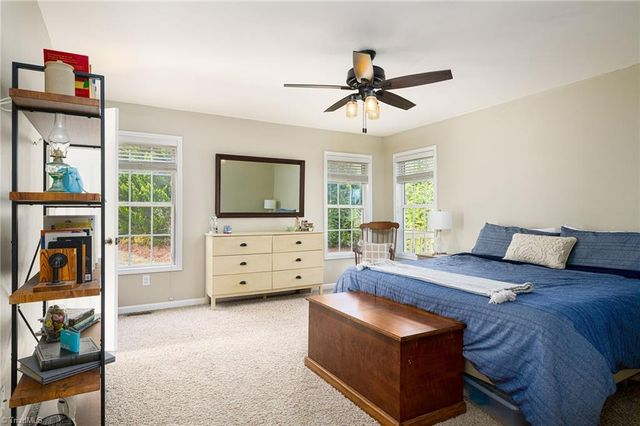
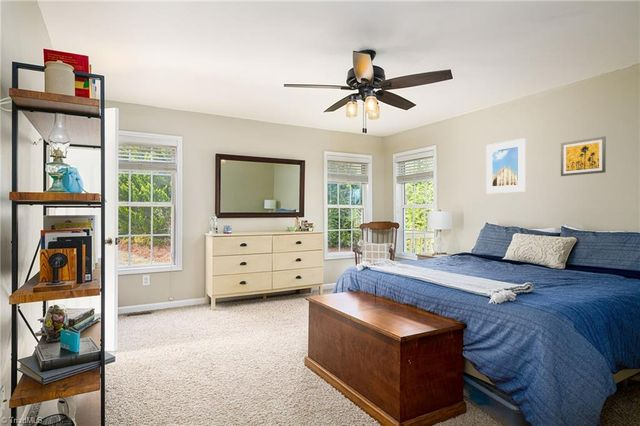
+ wall art [560,135,607,177]
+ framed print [485,137,527,194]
